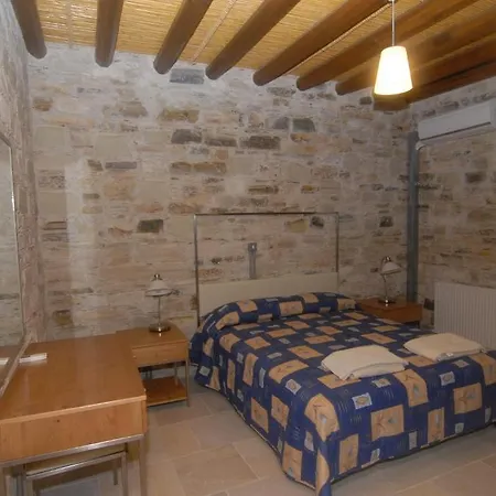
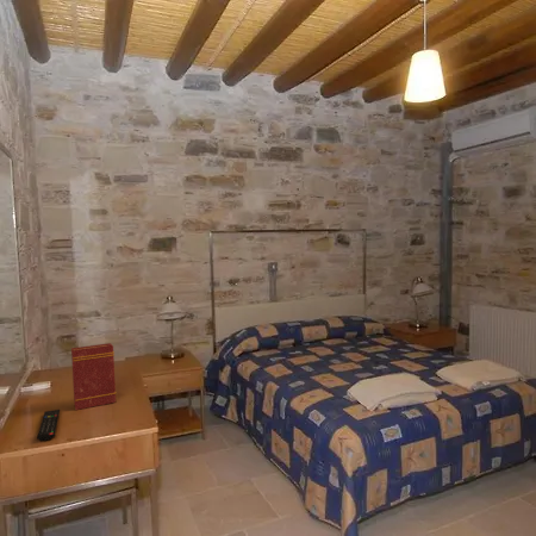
+ book [70,342,117,411]
+ remote control [36,409,61,442]
